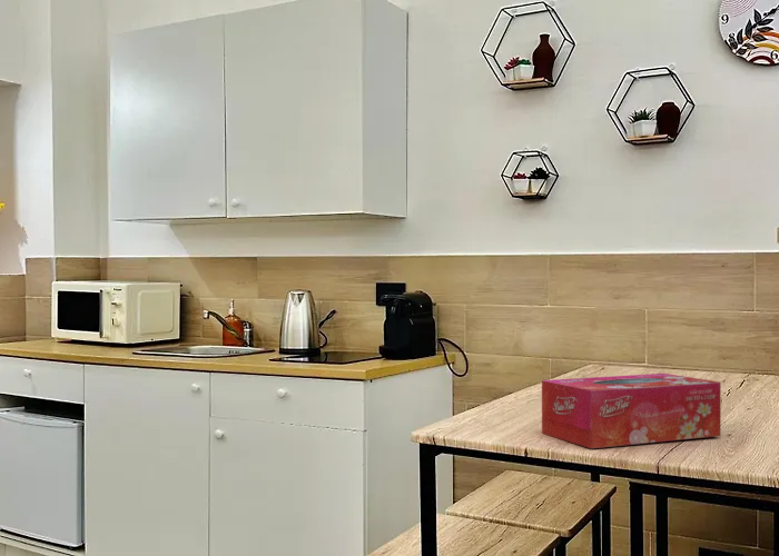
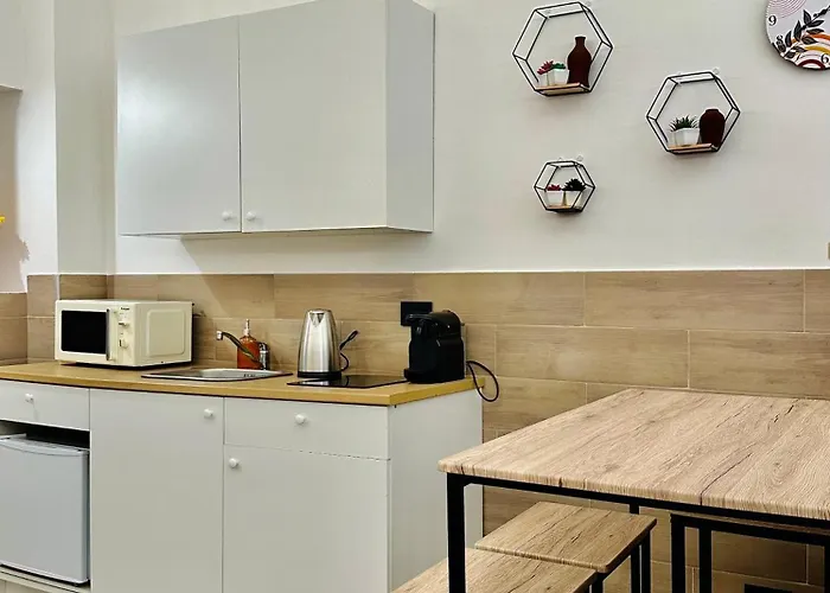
- tissue box [541,373,722,449]
